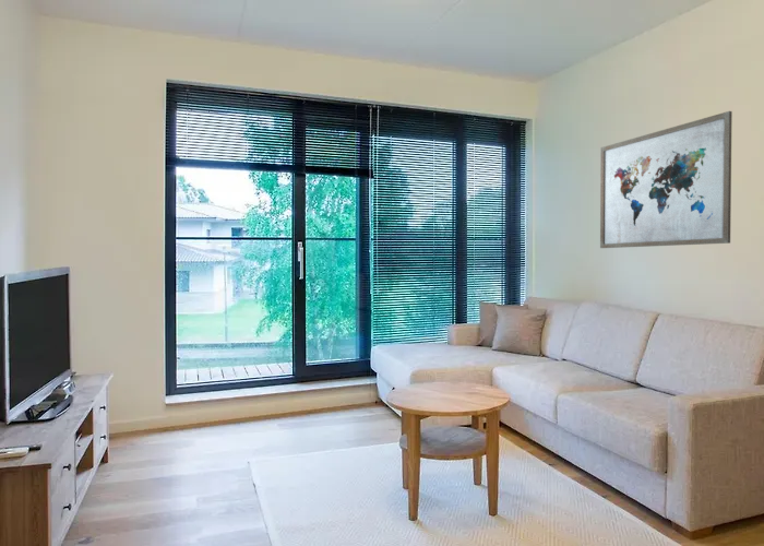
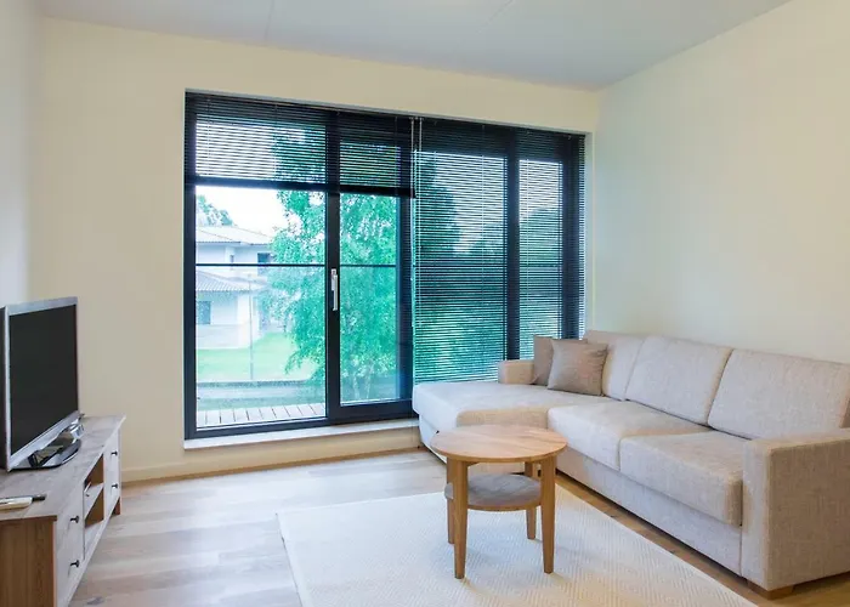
- wall art [599,110,733,249]
